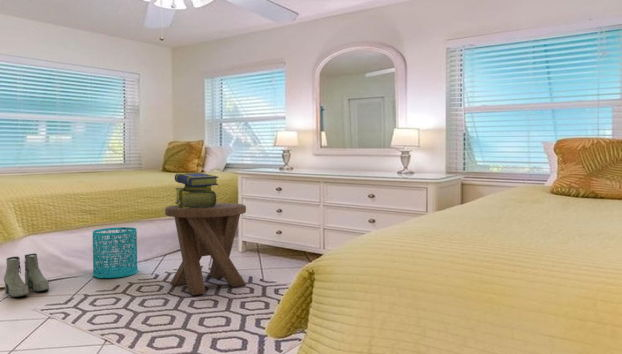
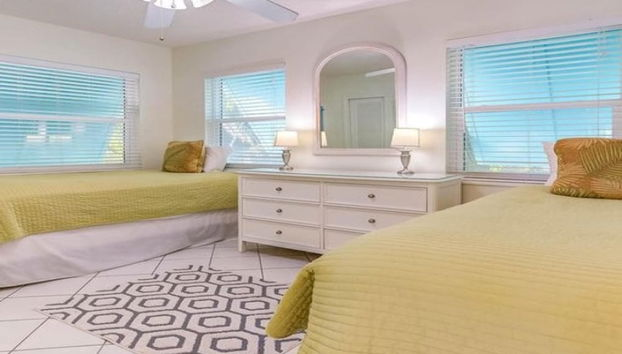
- boots [3,253,50,298]
- wastebasket [92,226,139,279]
- music stool [164,202,247,296]
- stack of books [174,171,219,209]
